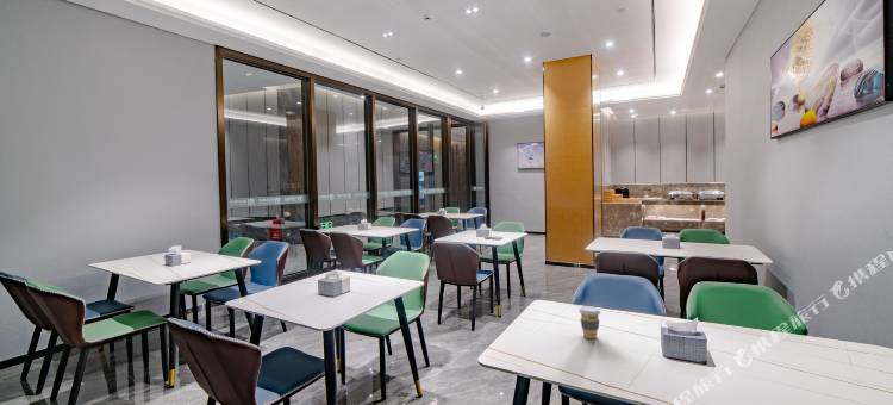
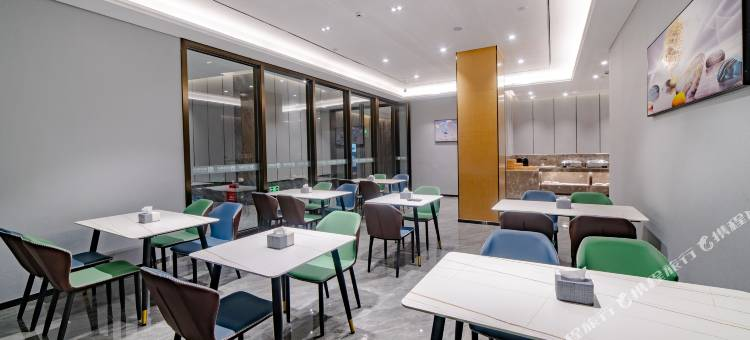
- coffee cup [577,305,601,339]
